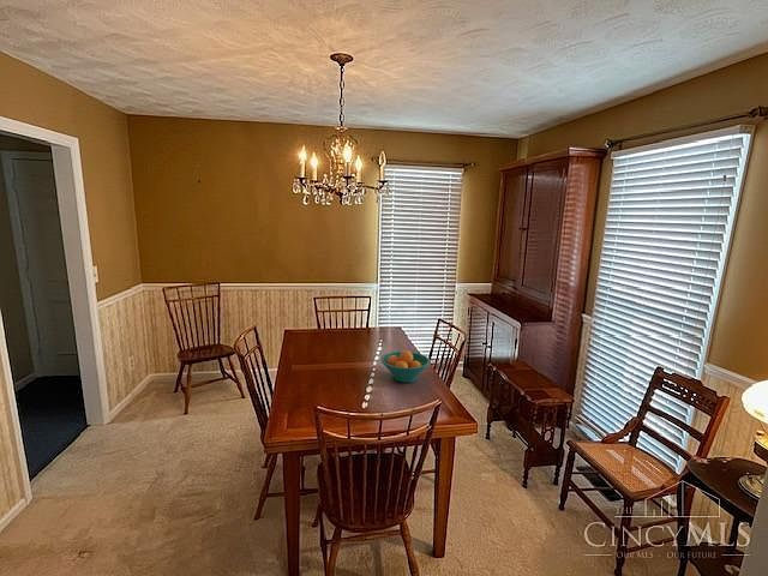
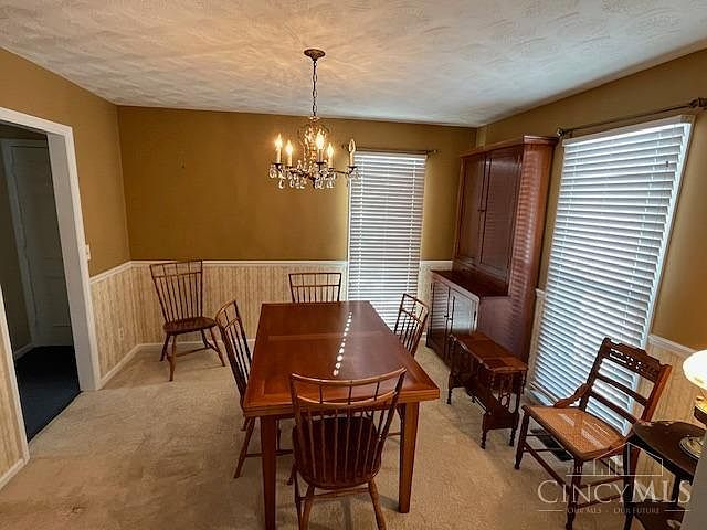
- fruit bowl [380,349,432,384]
